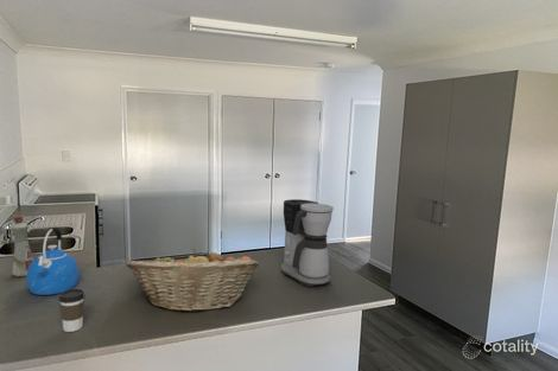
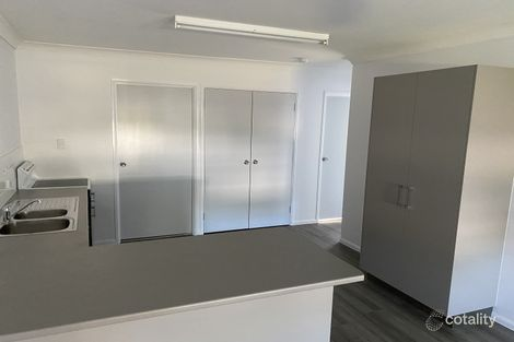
- fruit basket [125,248,260,313]
- coffee maker [280,198,335,288]
- bottle [9,213,34,279]
- kettle [25,226,80,296]
- coffee cup [57,288,87,333]
